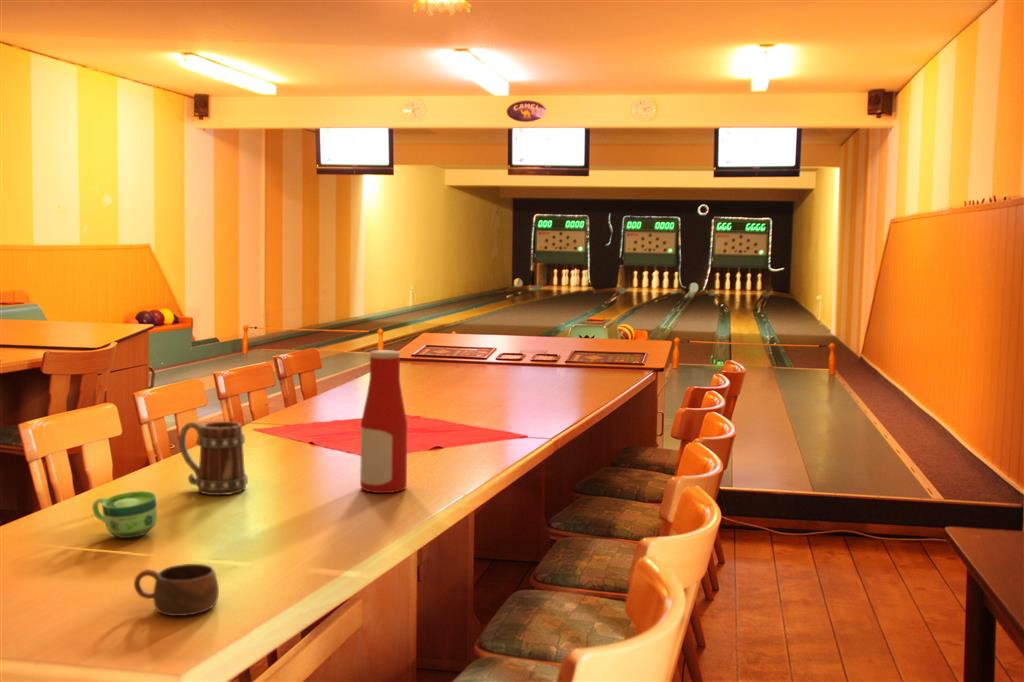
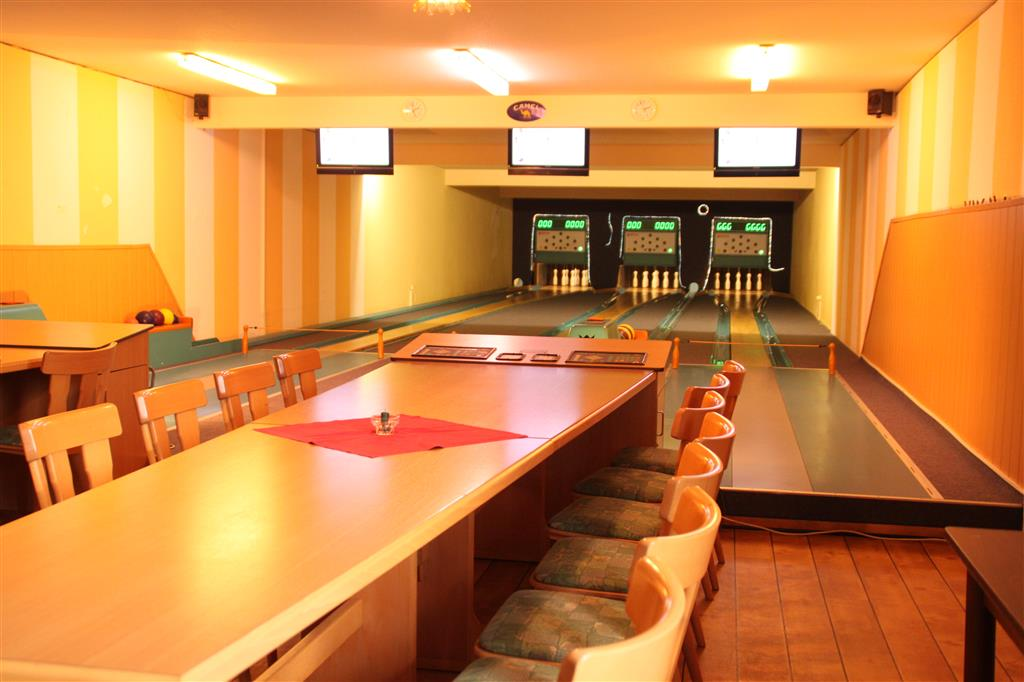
- cup [91,490,158,539]
- bottle [359,349,408,494]
- beer mug [178,421,249,496]
- cup [133,563,220,617]
